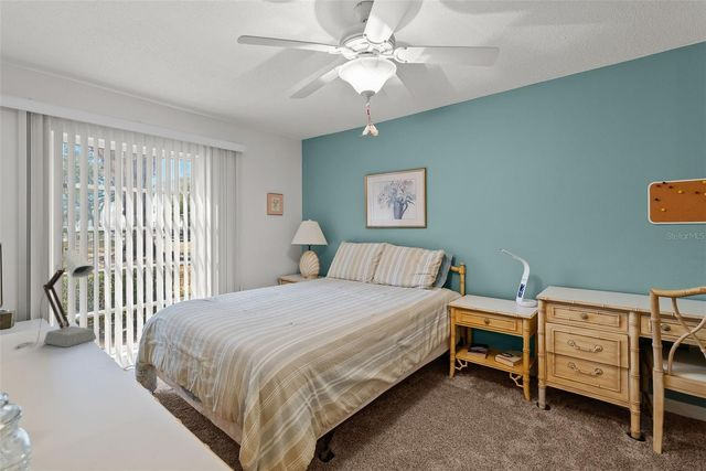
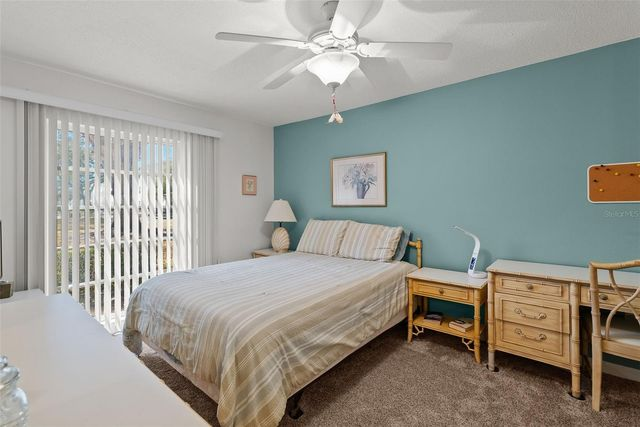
- desk lamp [14,245,97,350]
